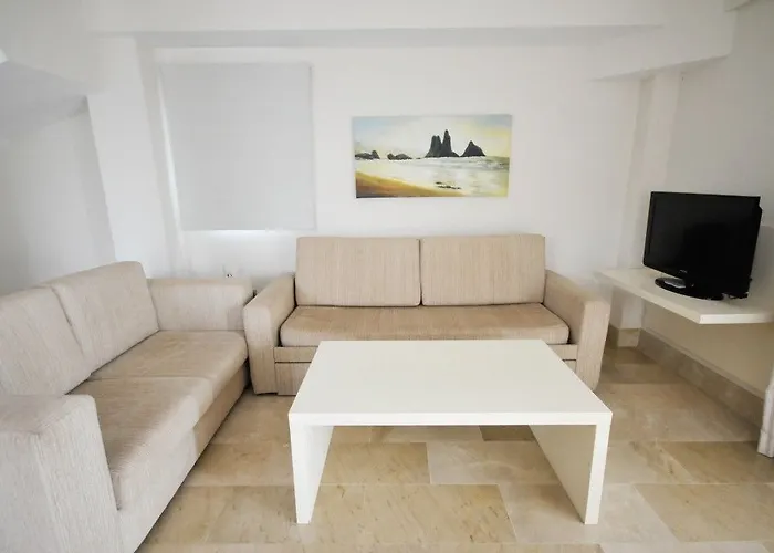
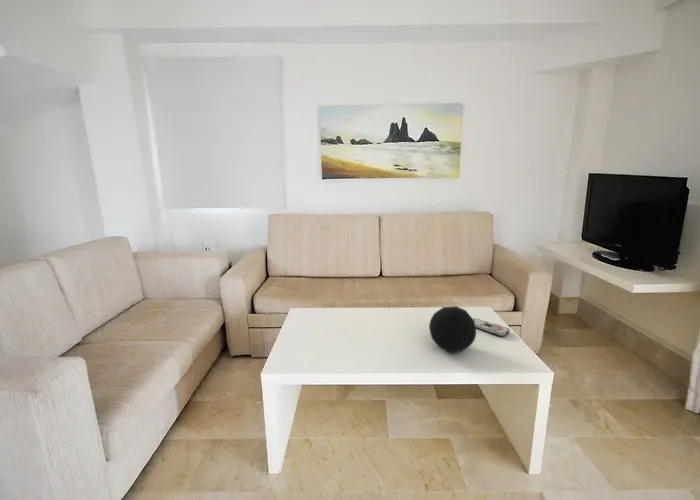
+ decorative orb [428,305,477,353]
+ remote control [473,318,511,338]
